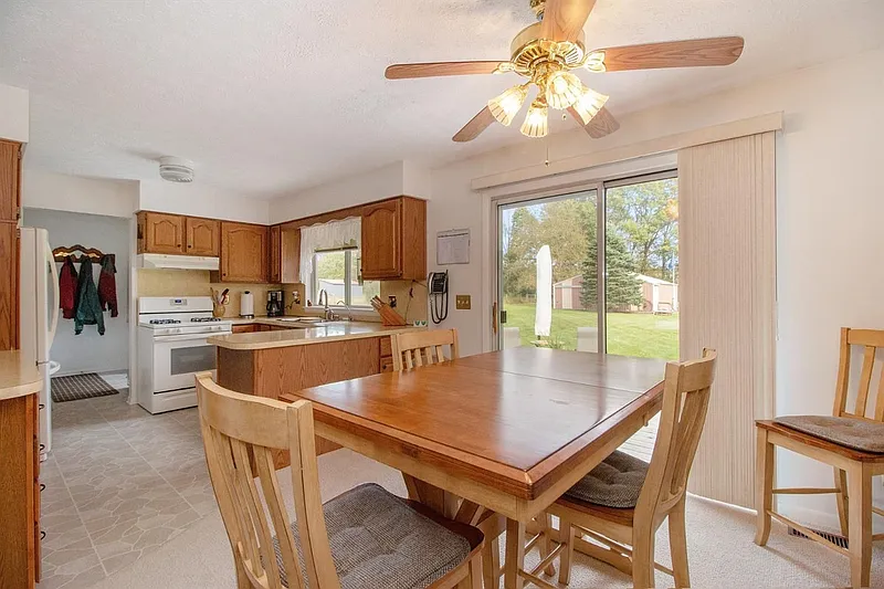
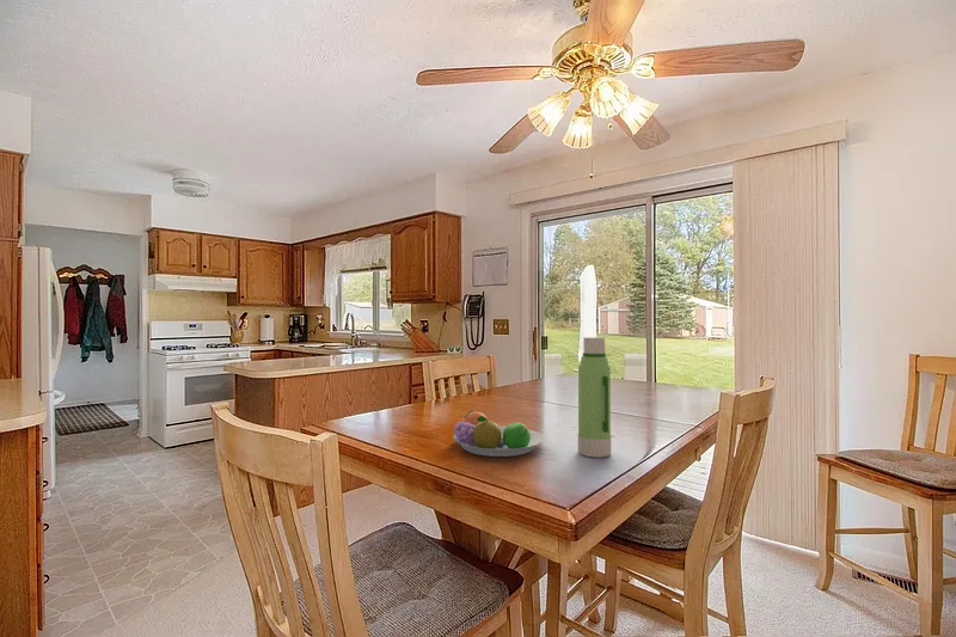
+ water bottle [577,336,612,459]
+ fruit bowl [453,410,545,458]
